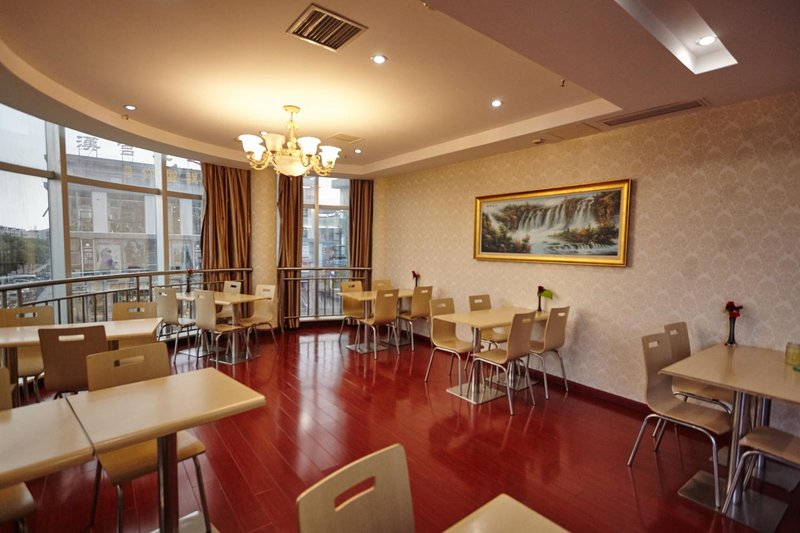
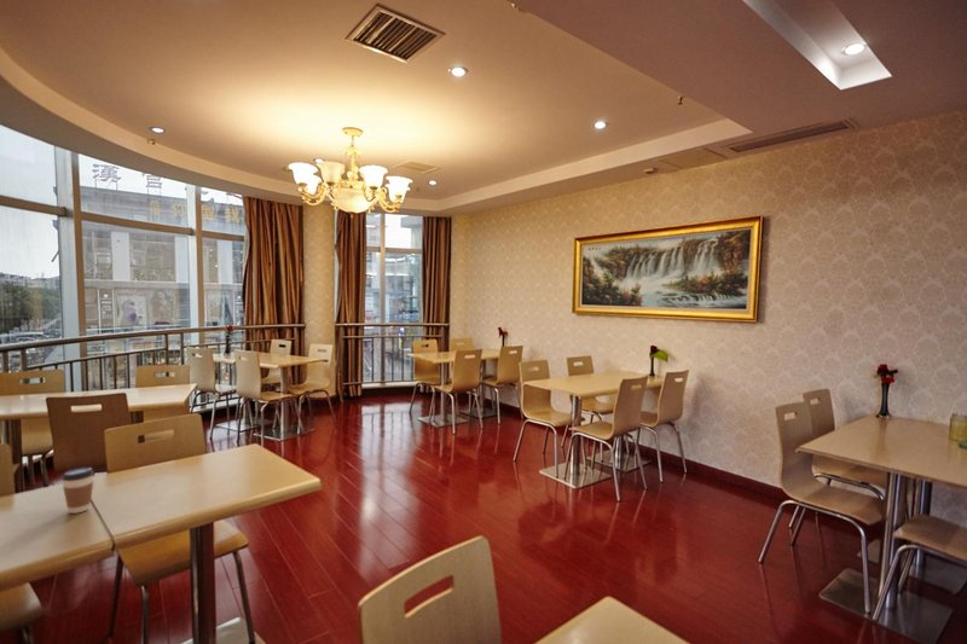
+ coffee cup [60,466,95,515]
